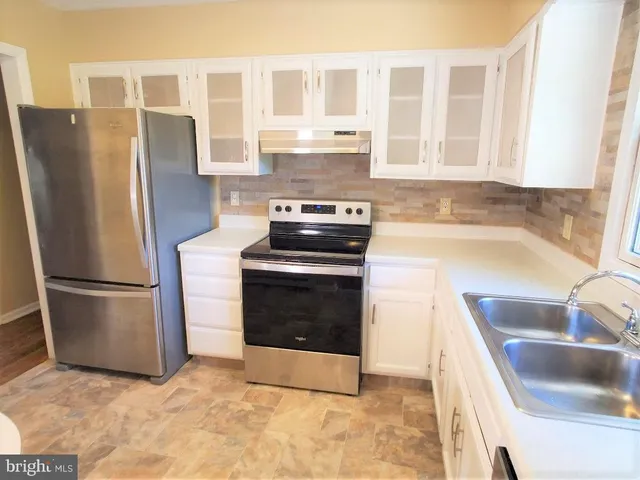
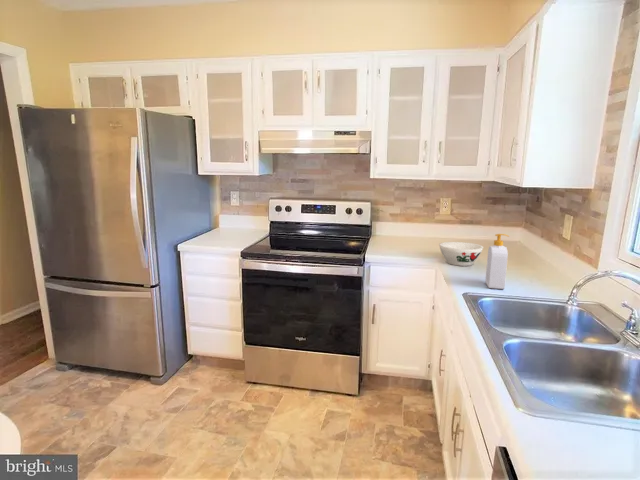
+ bowl [438,241,484,267]
+ soap bottle [484,233,510,290]
